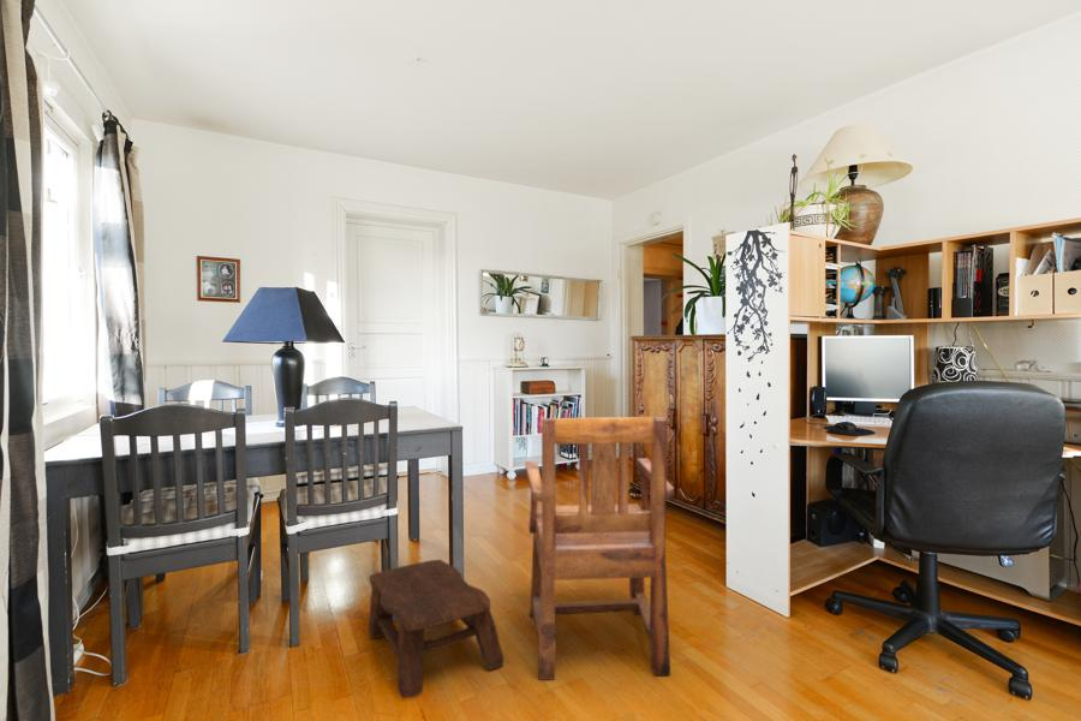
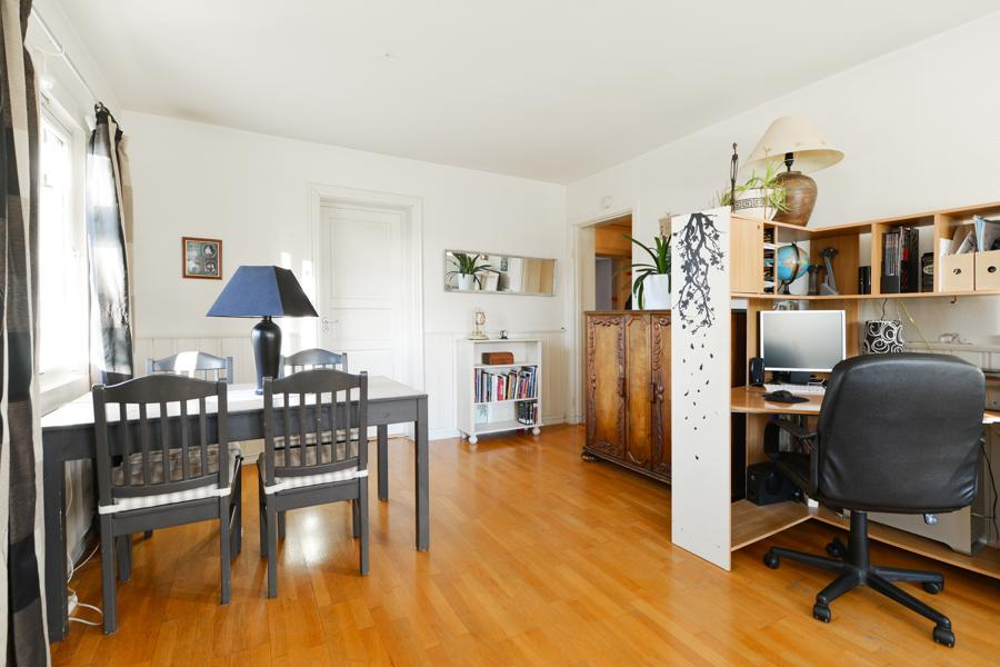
- armchair [525,416,675,681]
- stool [368,559,504,699]
